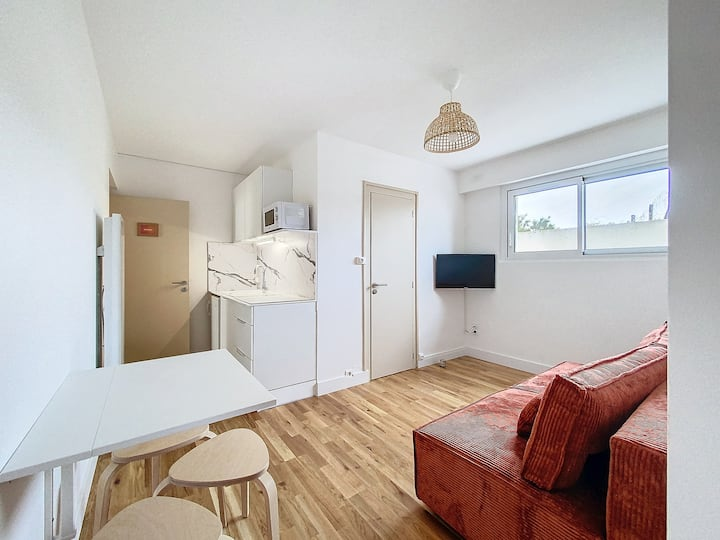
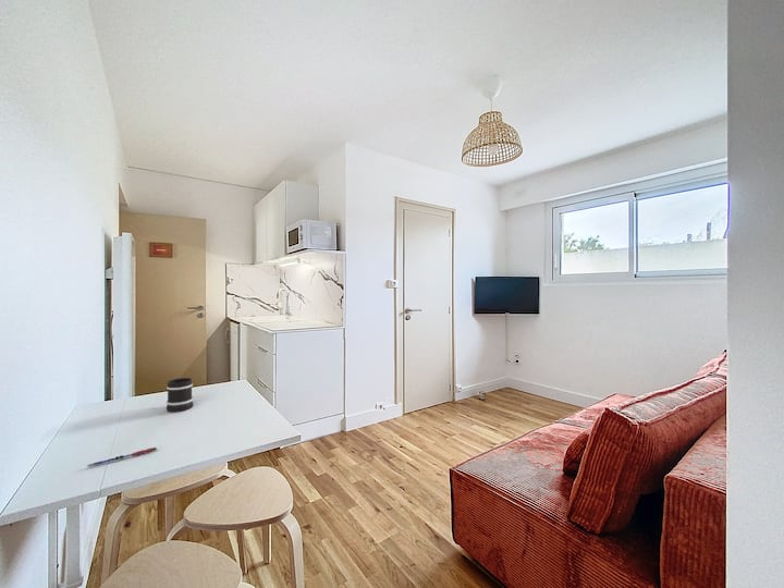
+ pen [86,446,158,468]
+ mug [166,377,194,413]
